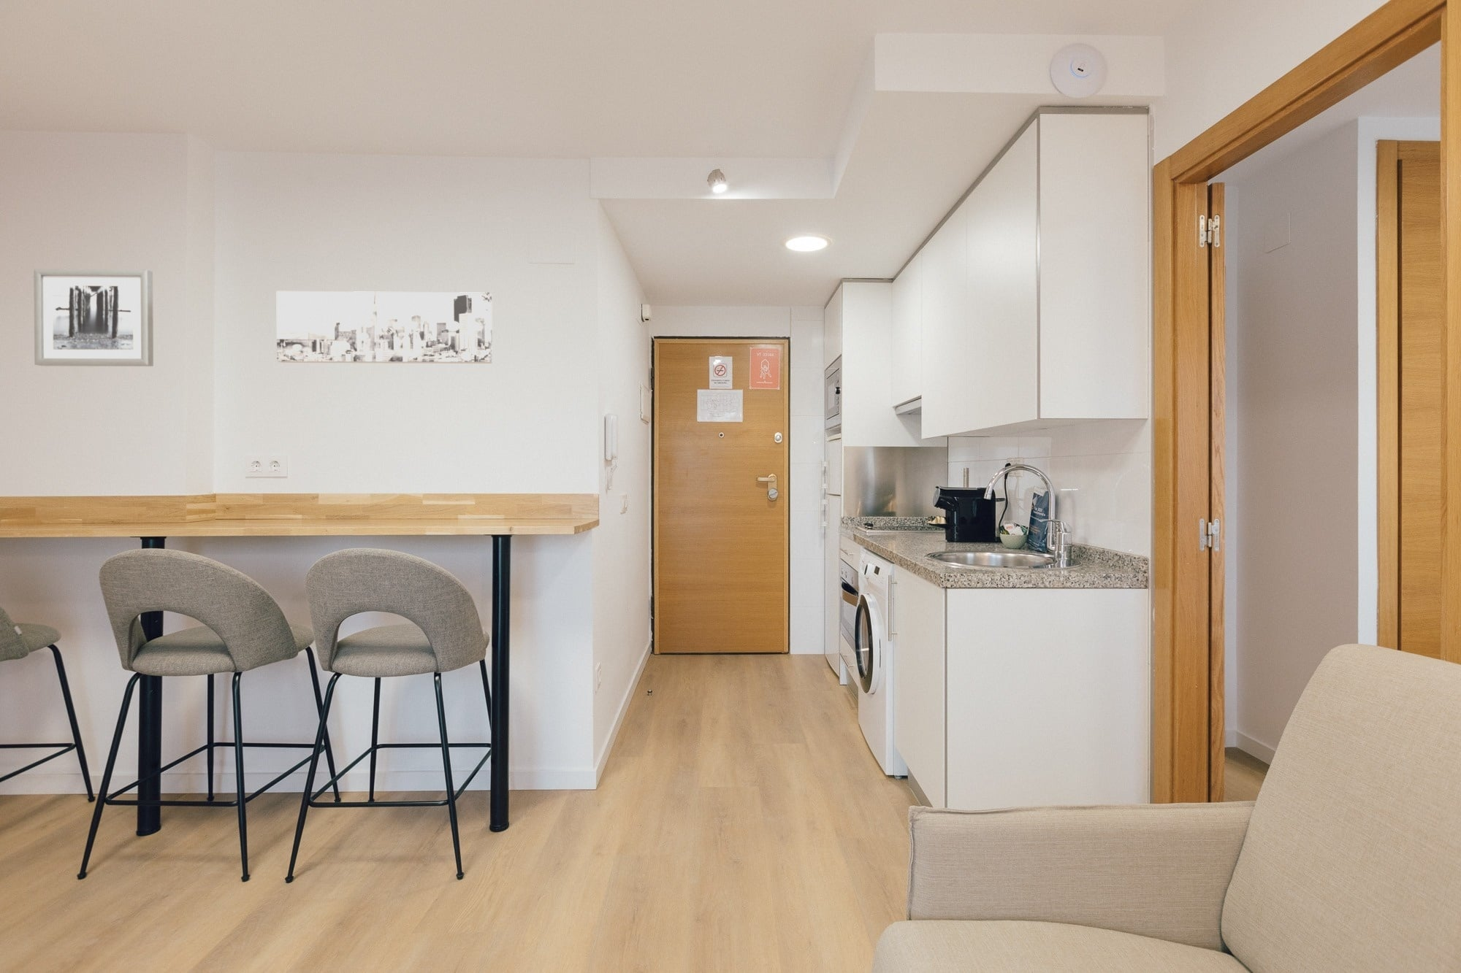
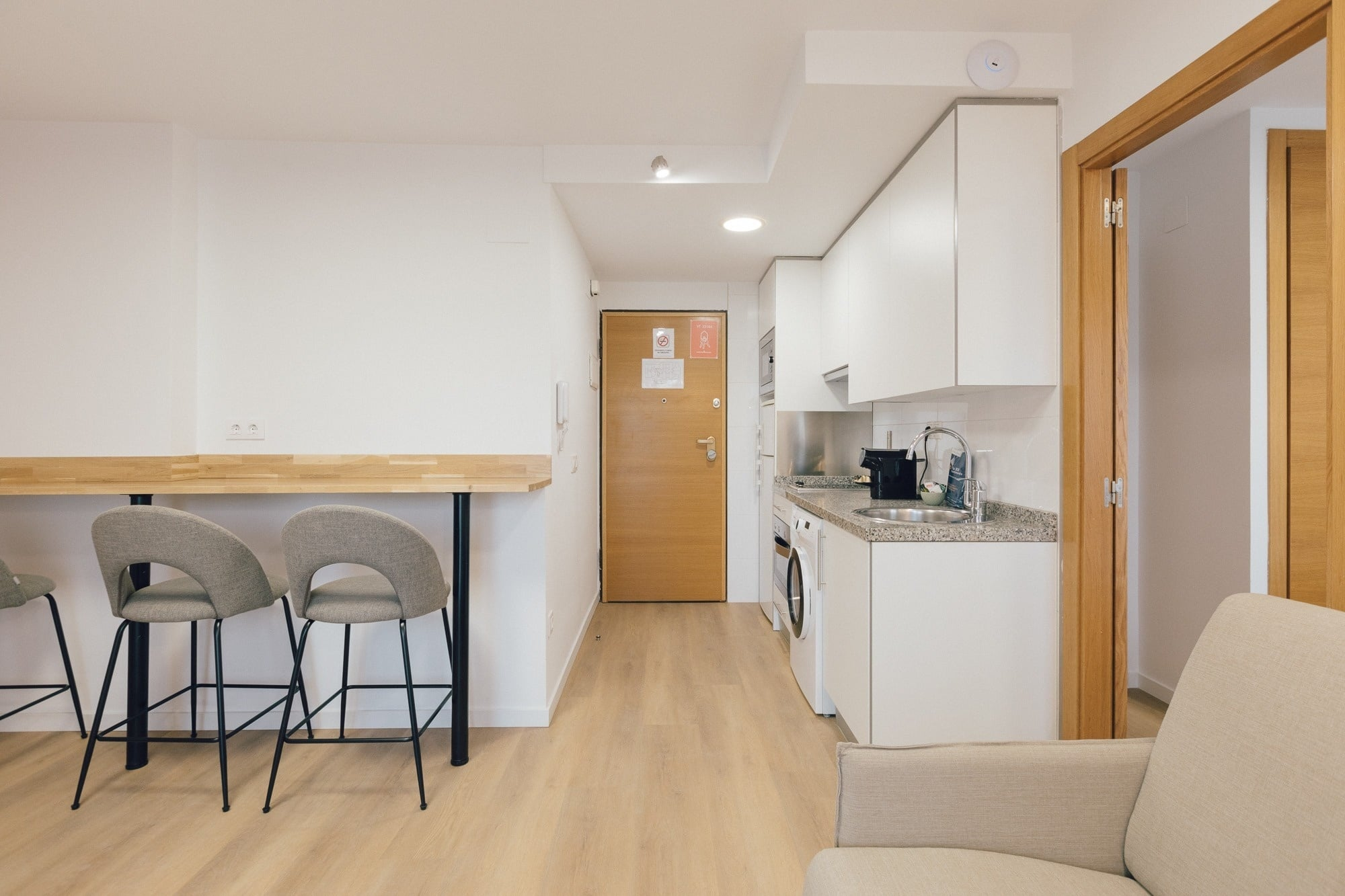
- wall art [33,268,154,367]
- wall art [276,291,492,364]
